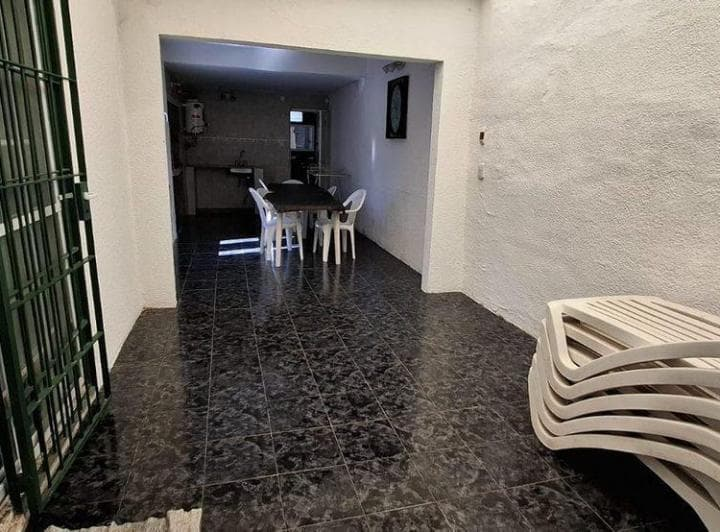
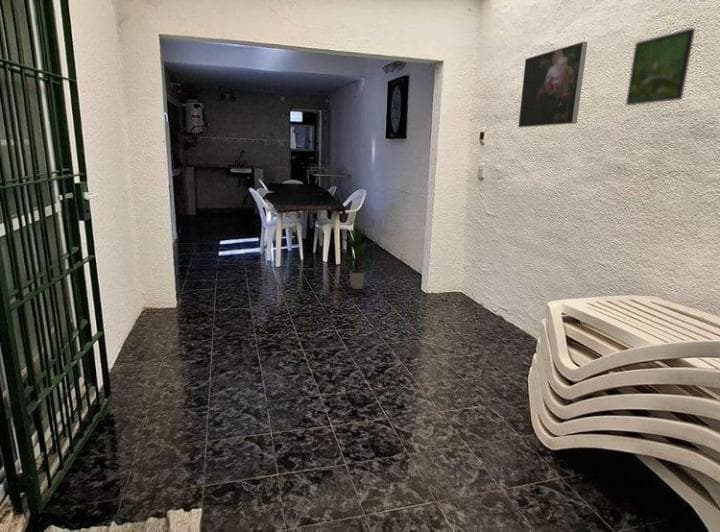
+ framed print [517,41,589,128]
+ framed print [625,27,696,106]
+ indoor plant [330,227,383,290]
